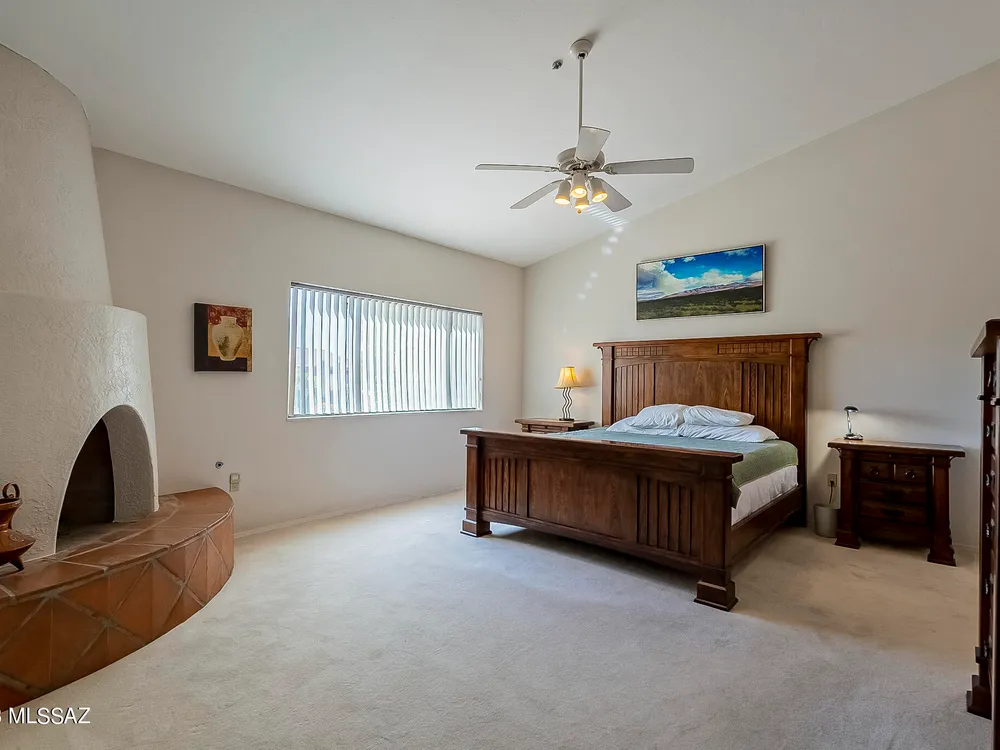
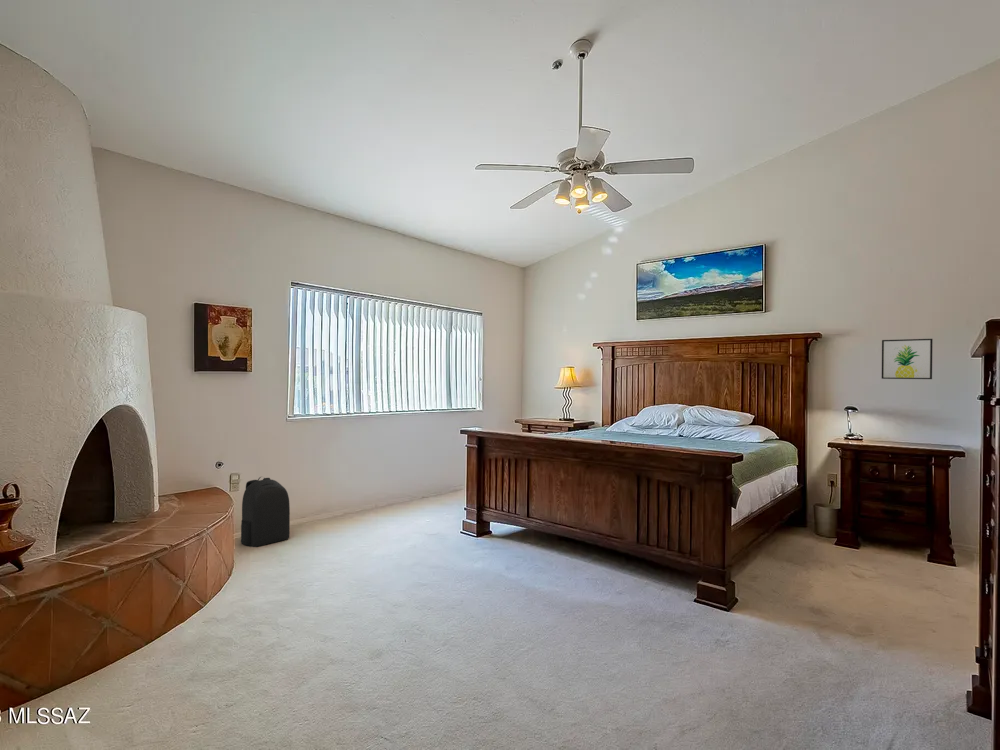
+ backpack [240,476,291,548]
+ wall art [881,338,934,380]
